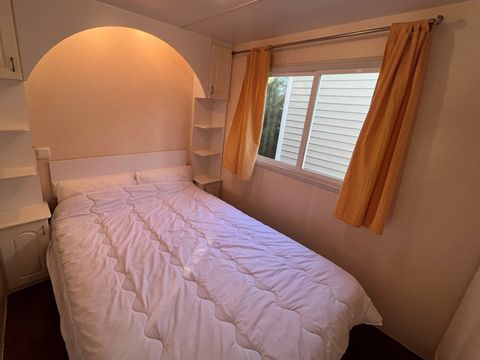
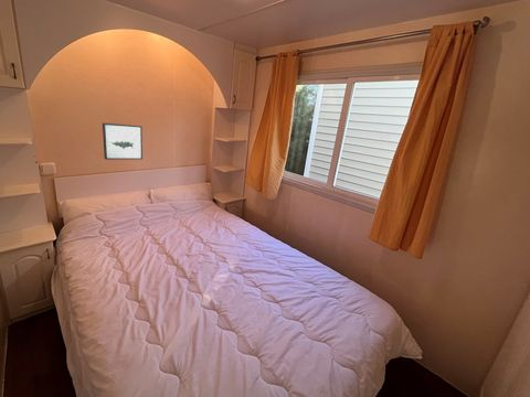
+ wall art [102,122,144,161]
